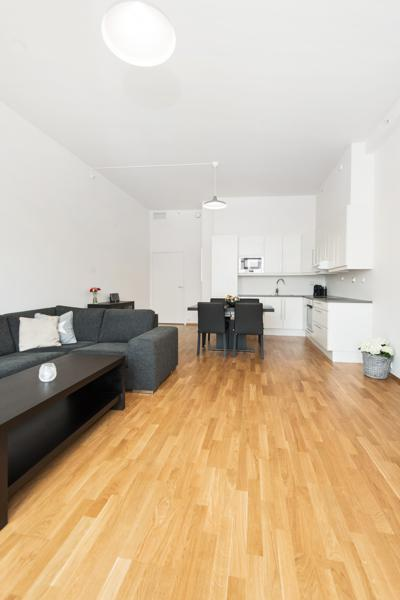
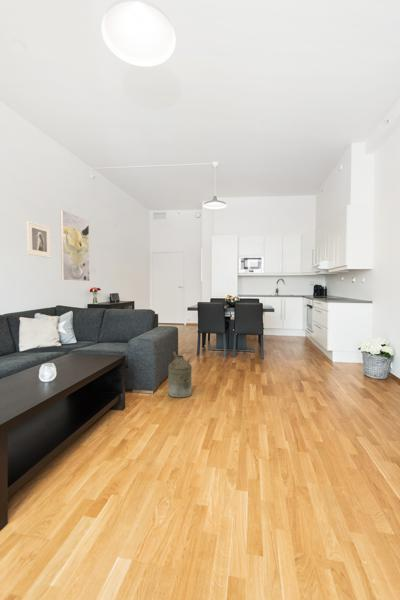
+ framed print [60,209,90,282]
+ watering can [167,350,194,399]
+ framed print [26,220,52,259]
